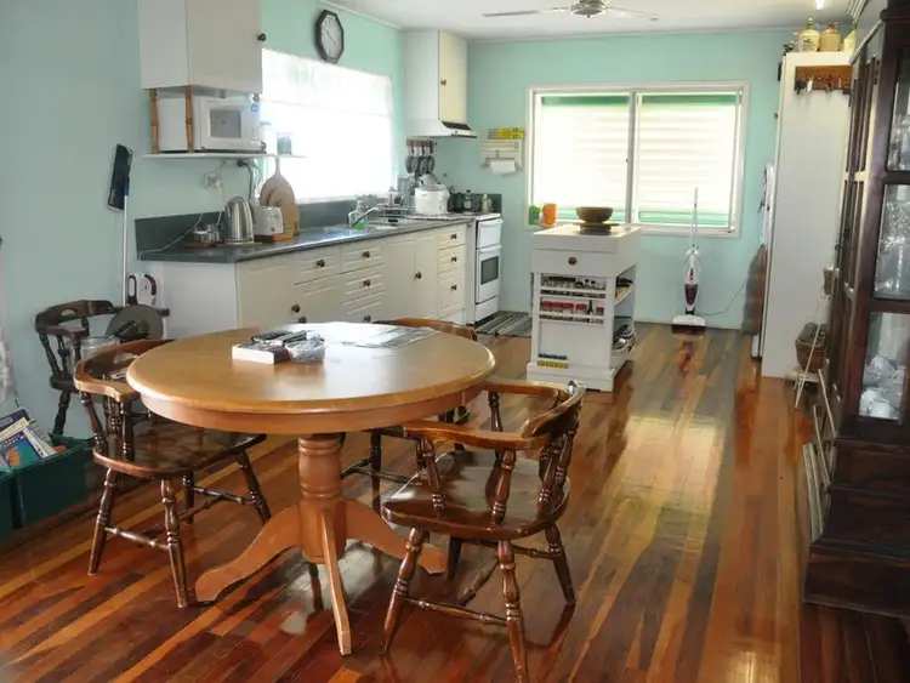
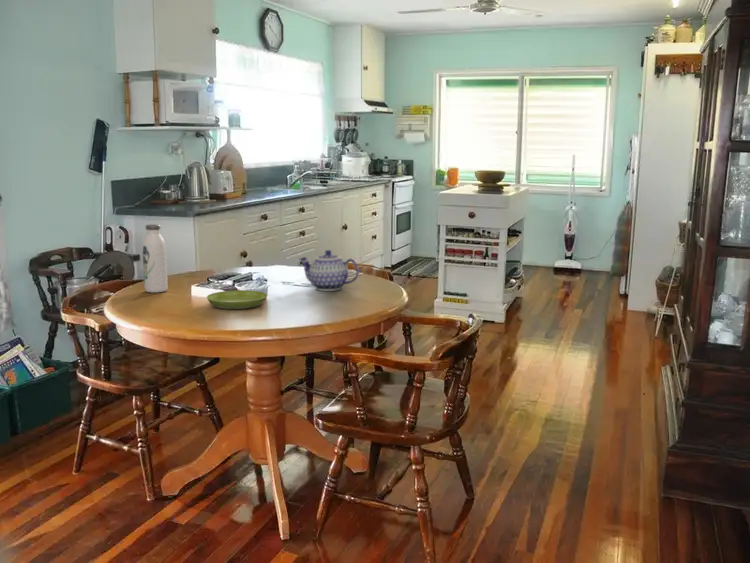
+ teapot [298,249,360,292]
+ water bottle [141,223,169,293]
+ saucer [206,289,268,310]
